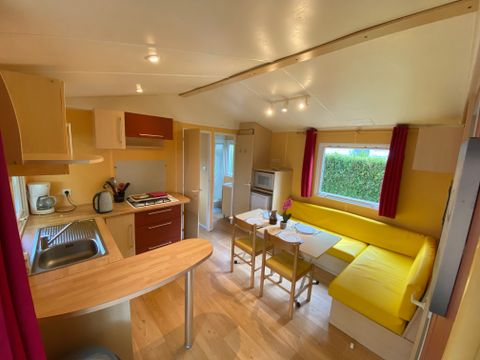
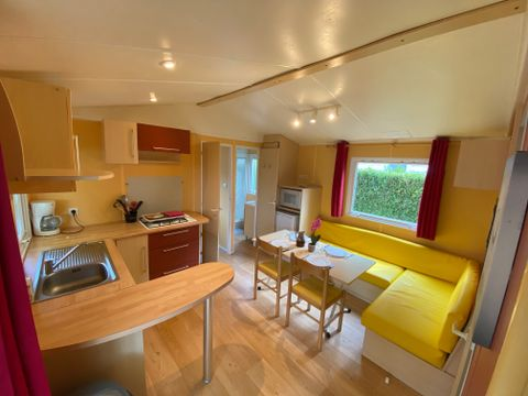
- kettle [92,190,114,214]
